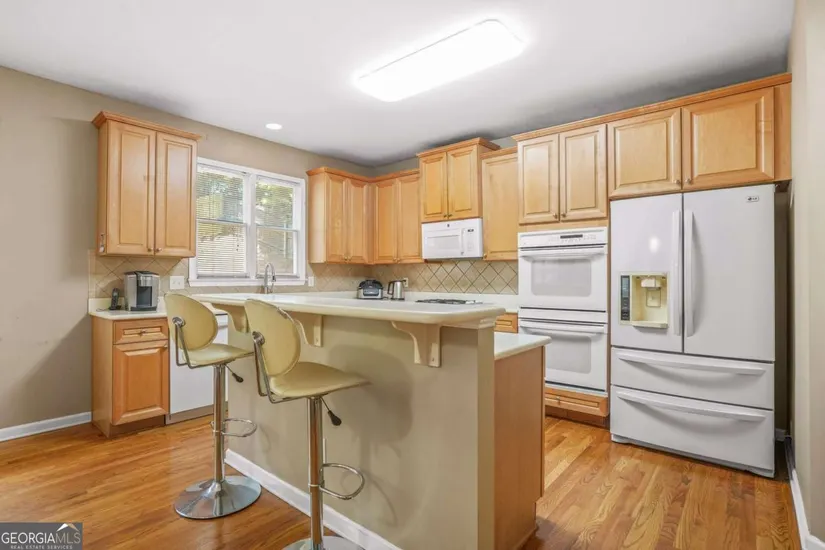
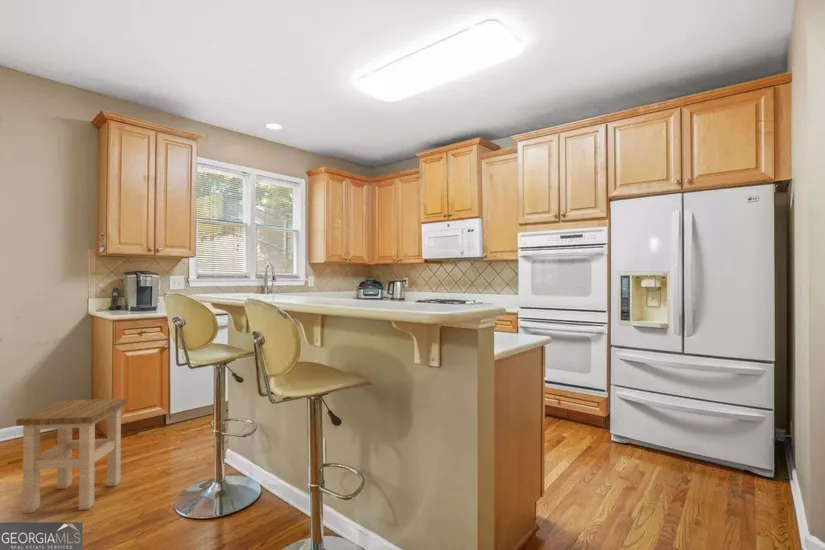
+ stool [15,398,128,514]
